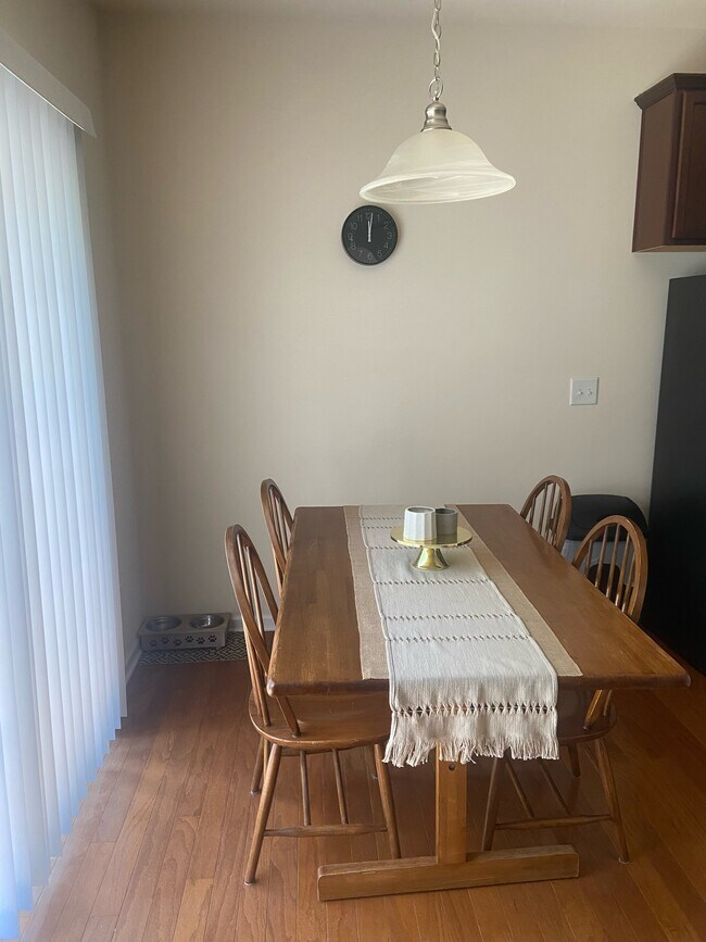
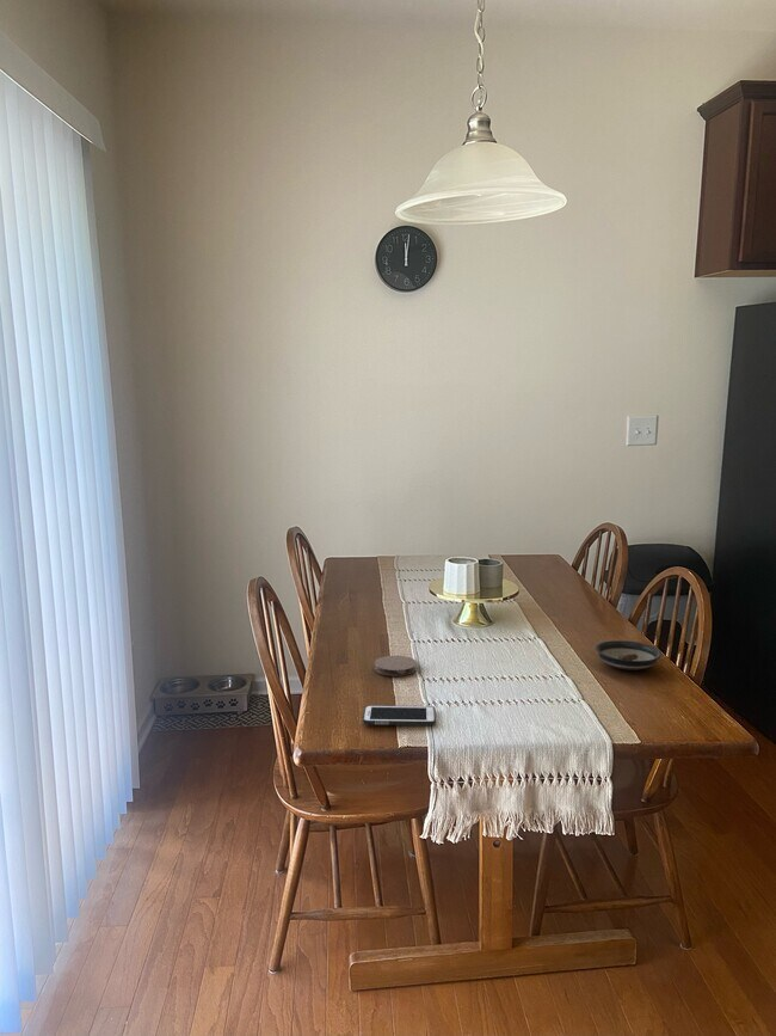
+ saucer [595,639,663,672]
+ cell phone [362,704,437,727]
+ coaster [374,655,418,678]
